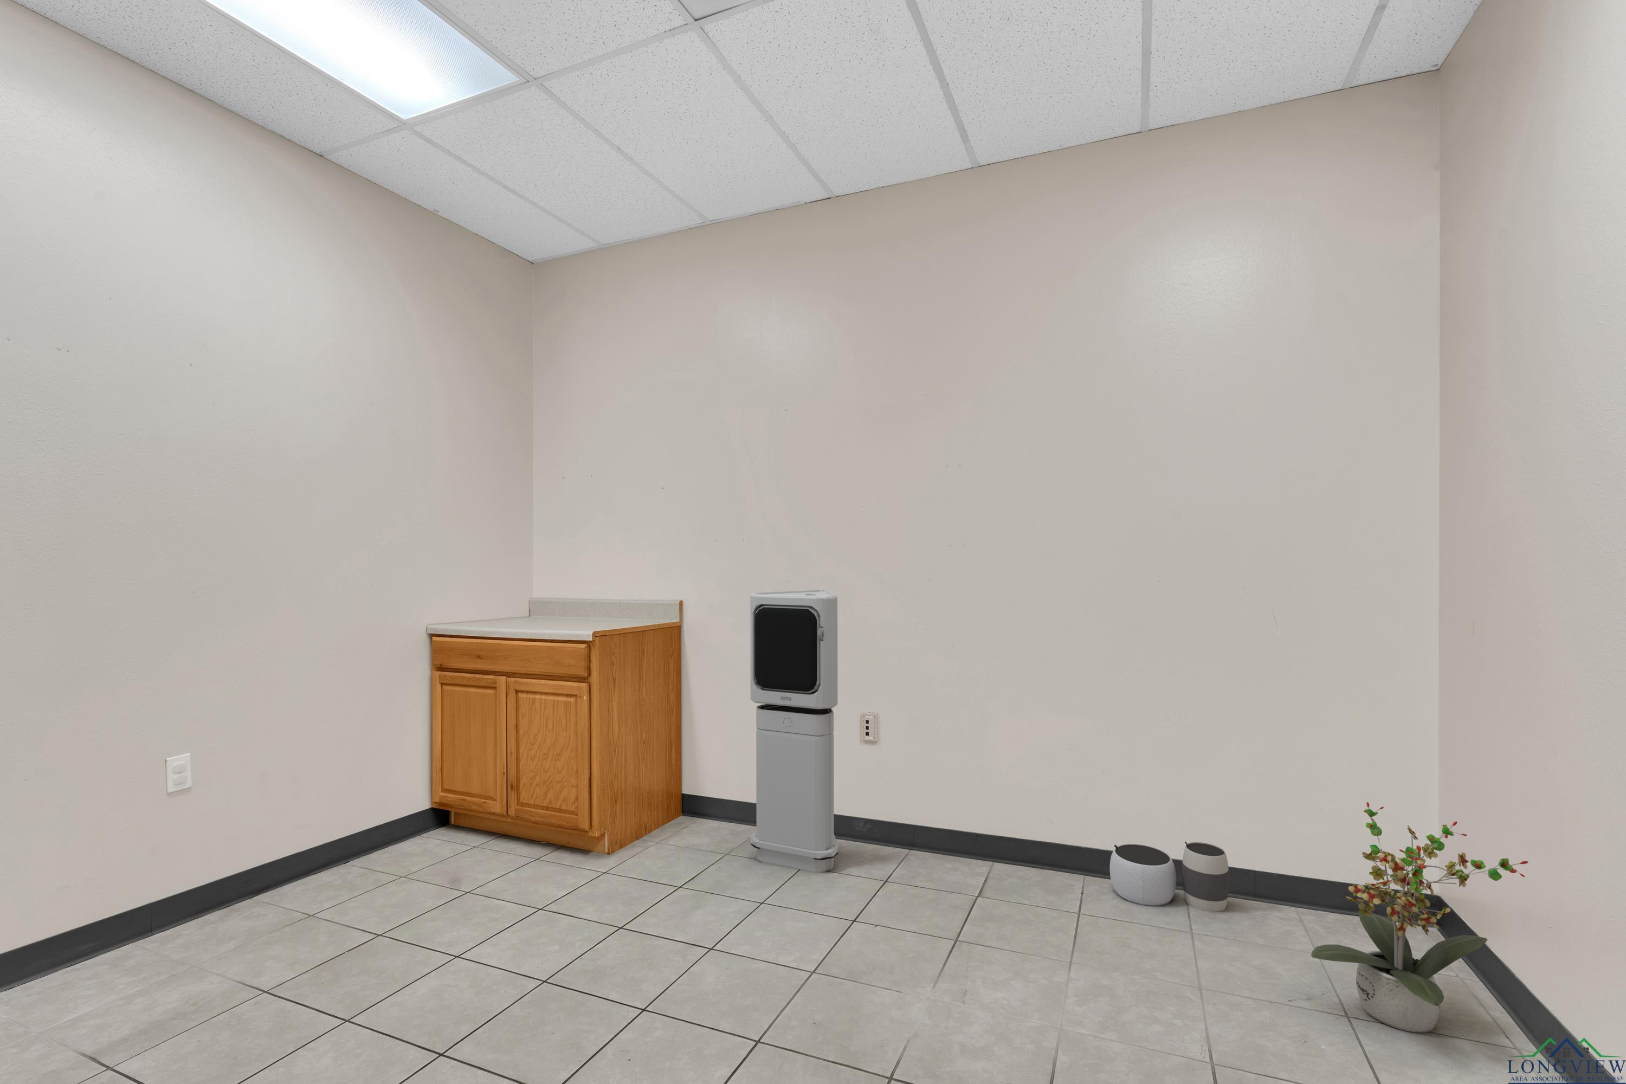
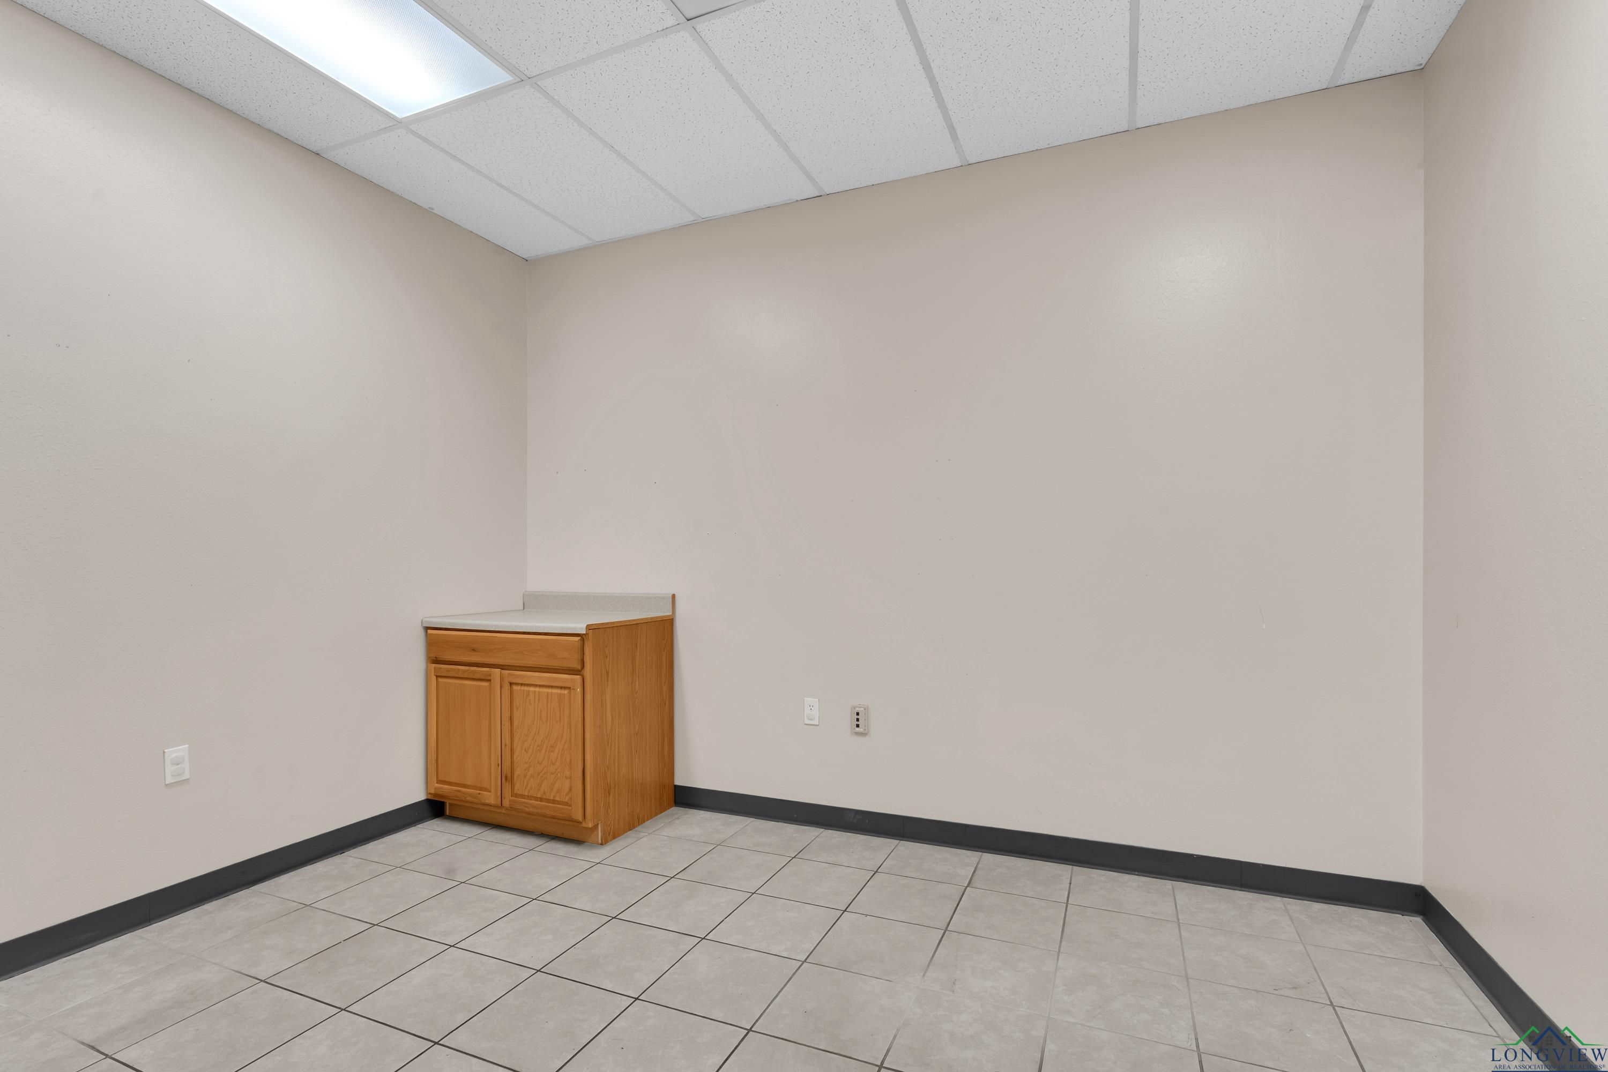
- potted plant [1310,802,1528,1033]
- waste basket [1109,841,1230,912]
- air purifier [750,589,840,872]
